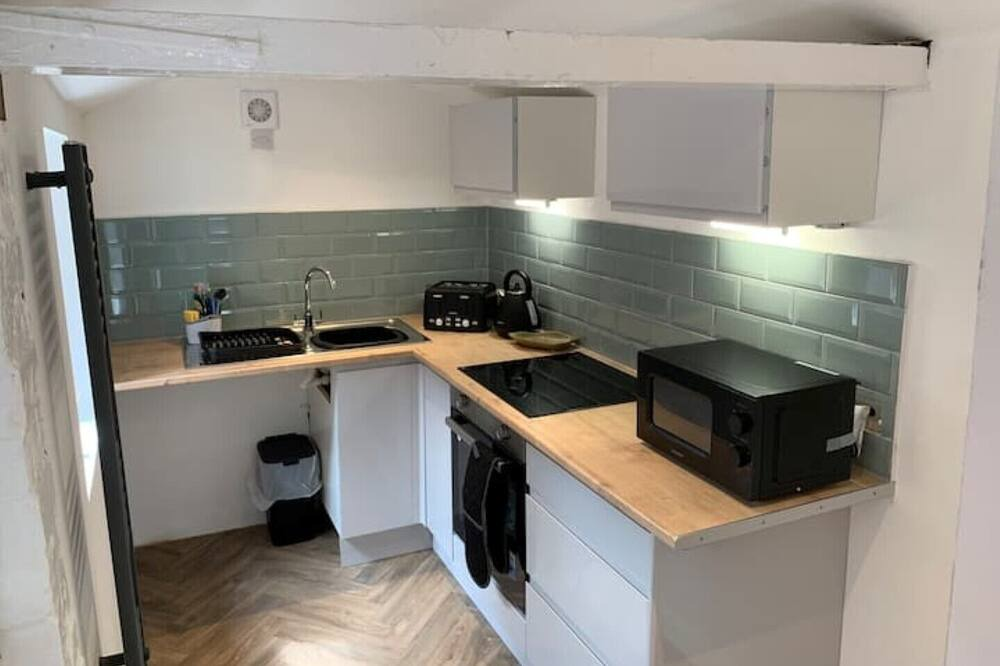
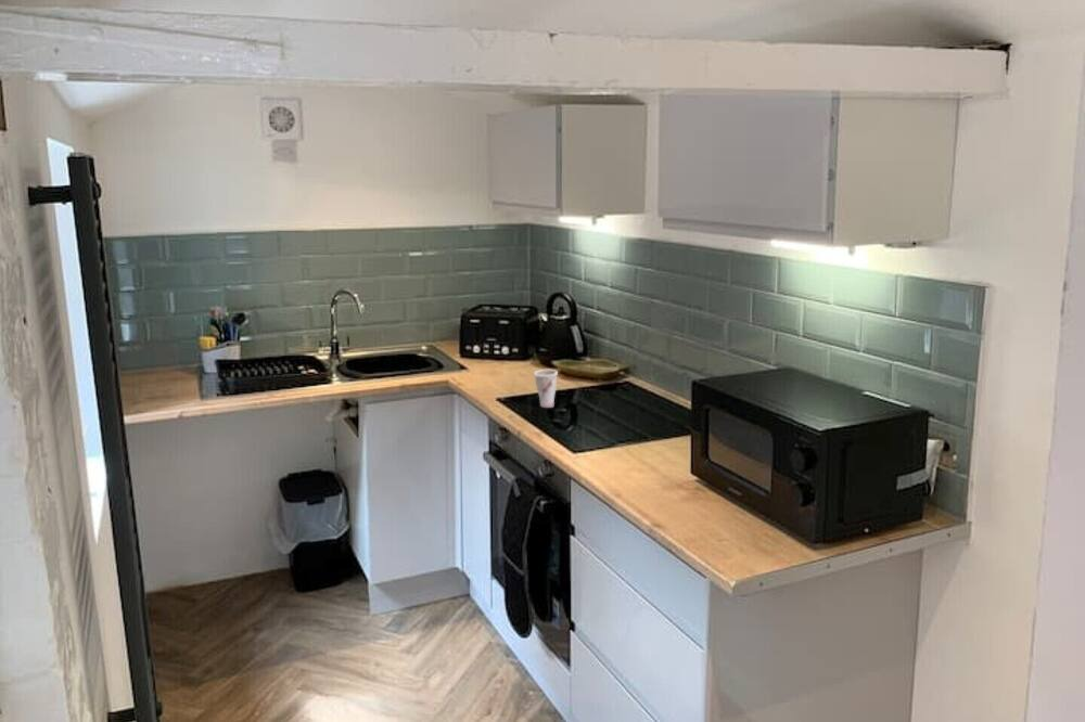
+ cup [533,369,559,409]
